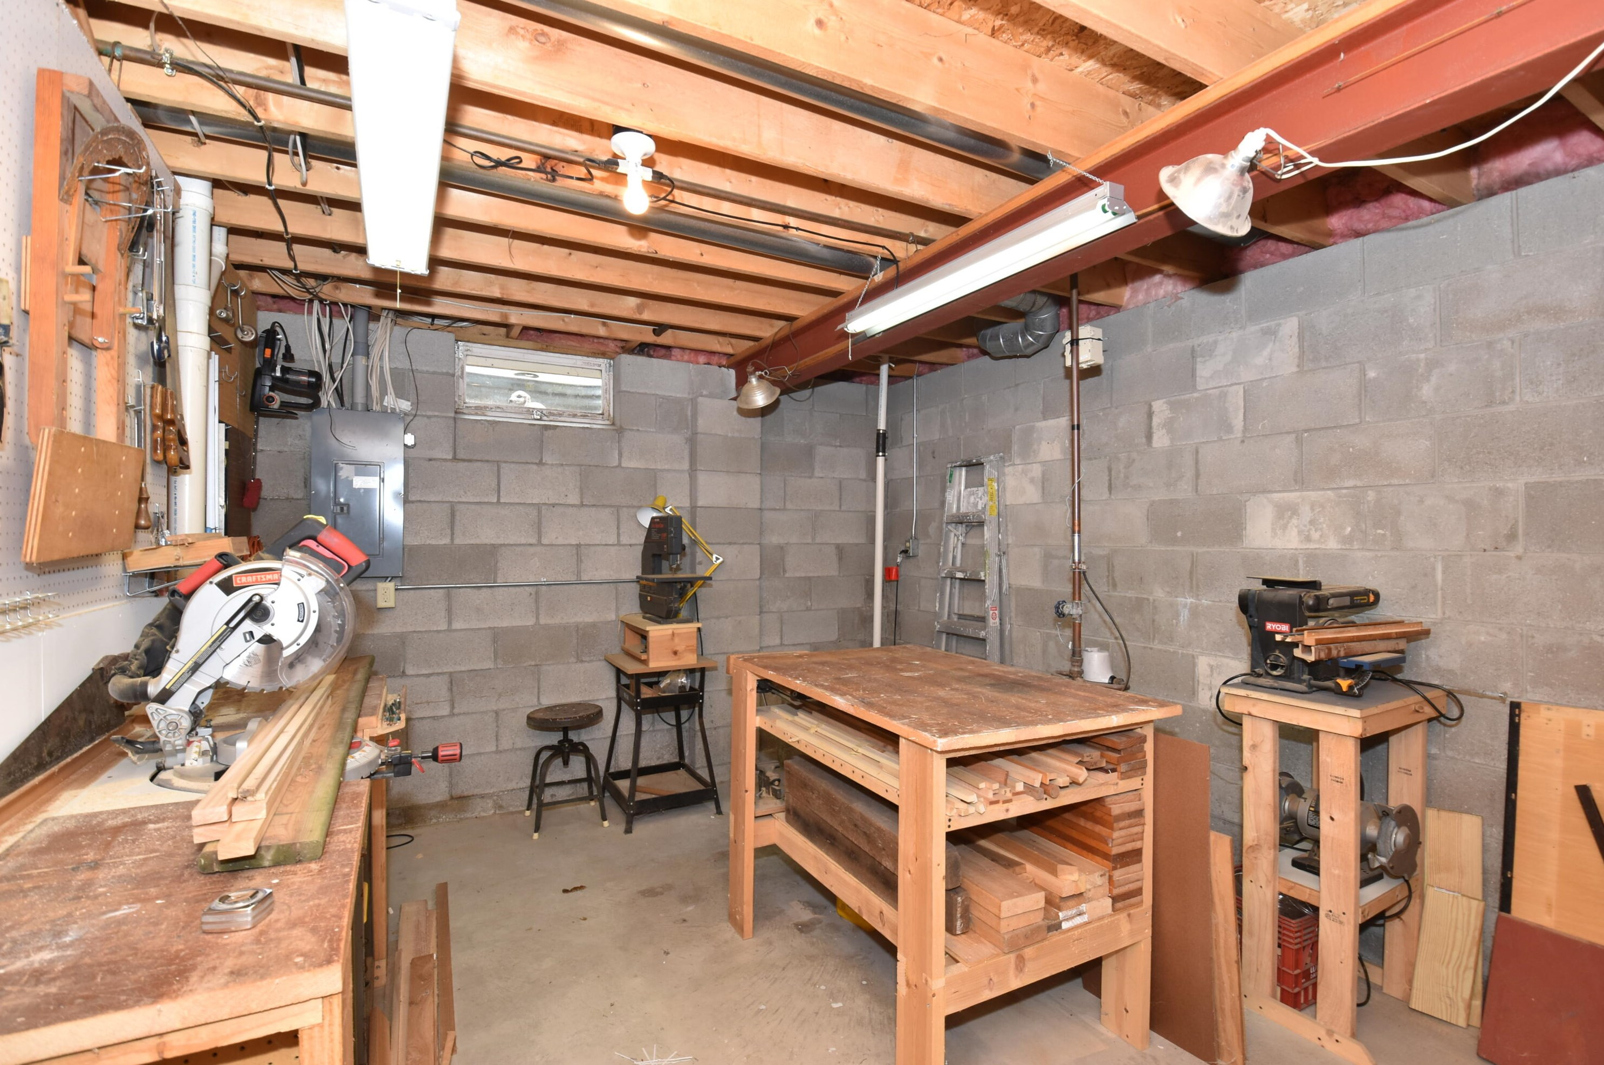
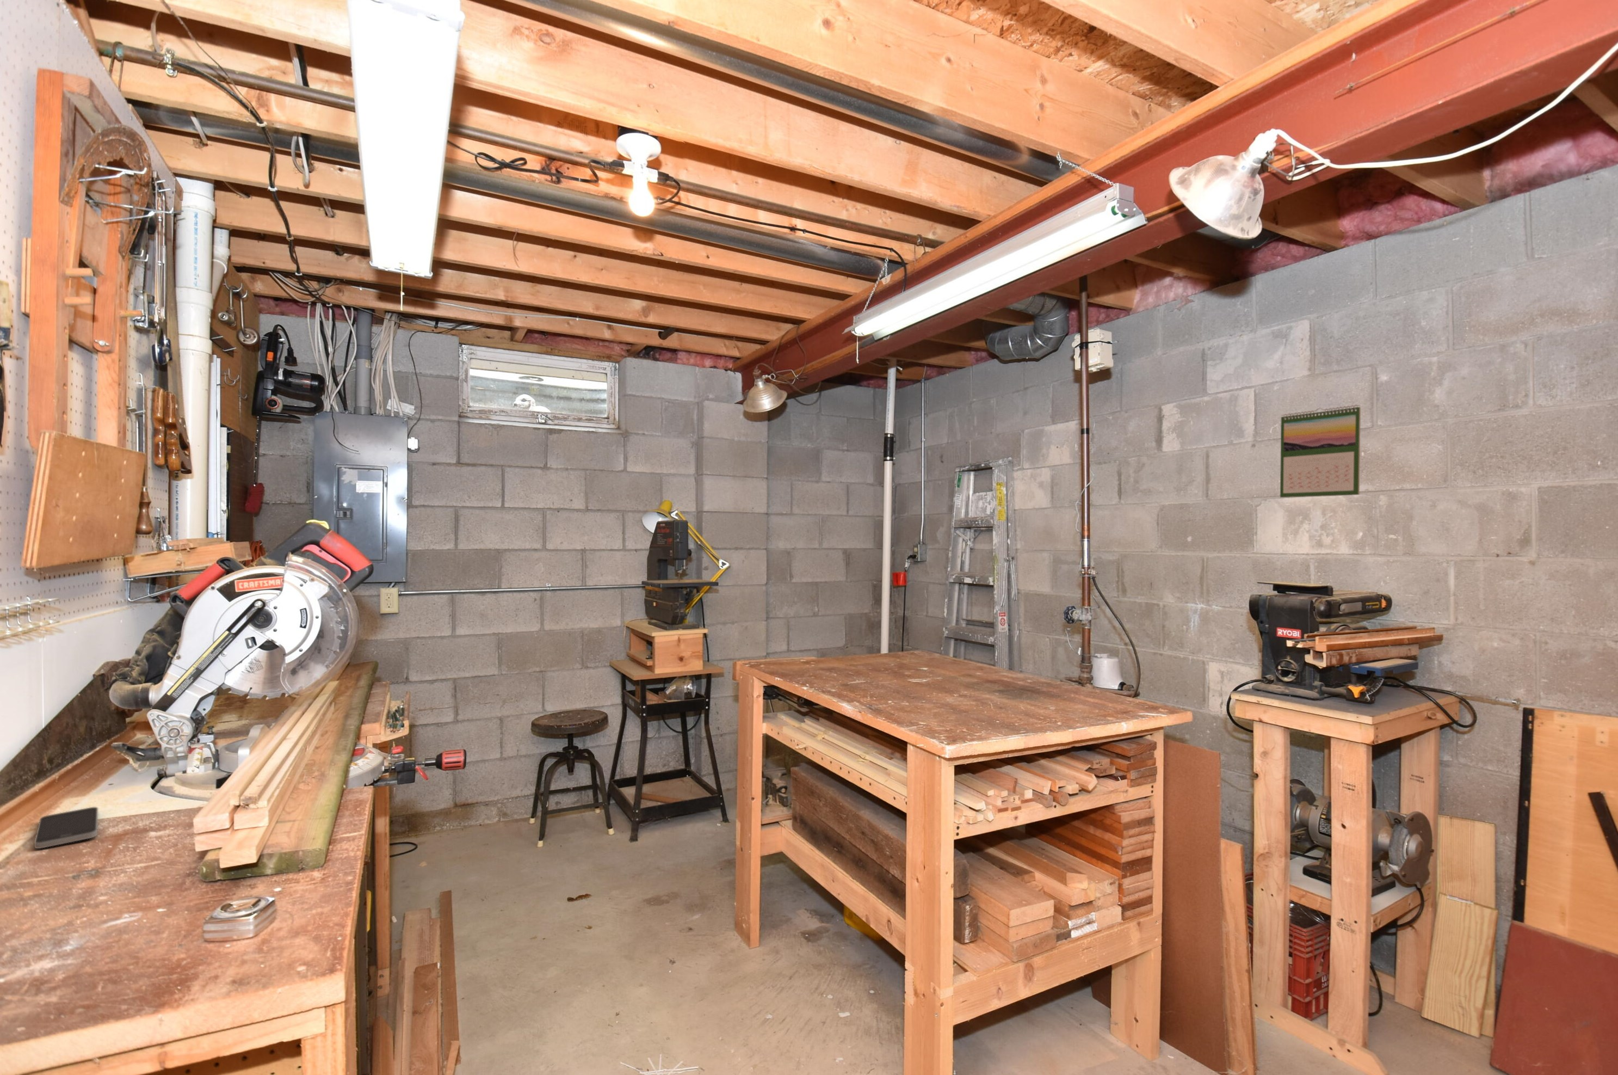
+ calendar [1280,404,1361,498]
+ smartphone [34,806,98,849]
